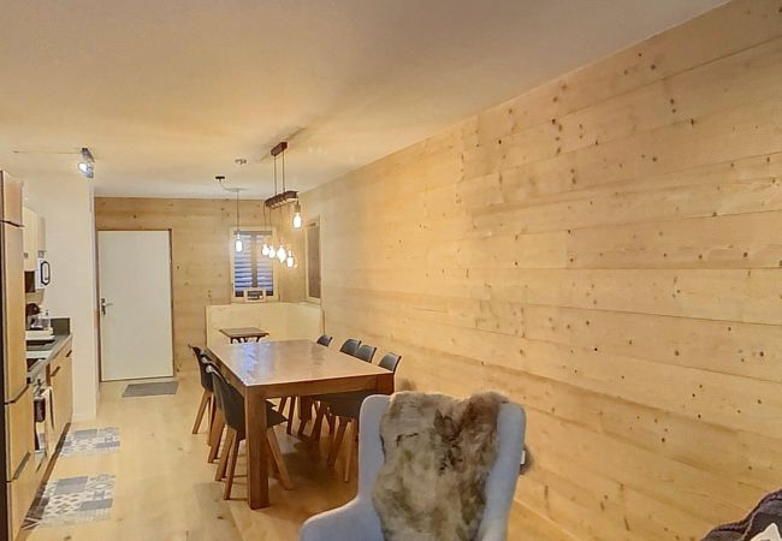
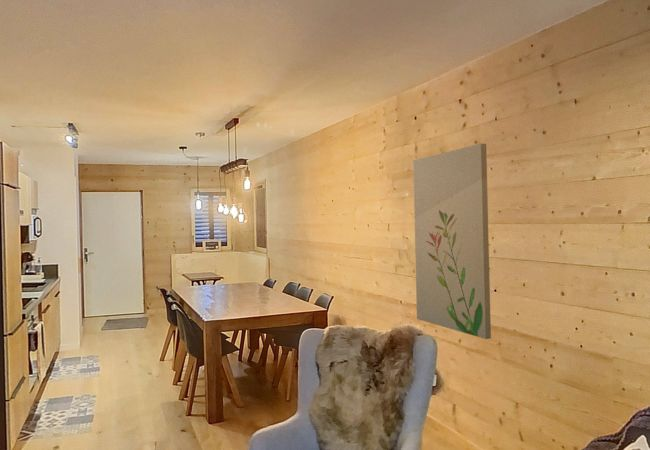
+ wall art [412,143,492,340]
